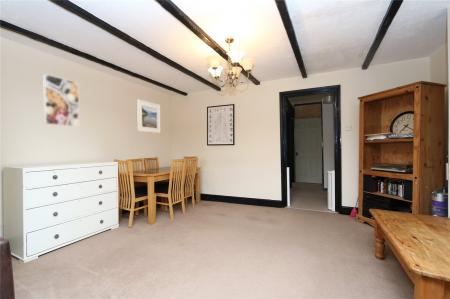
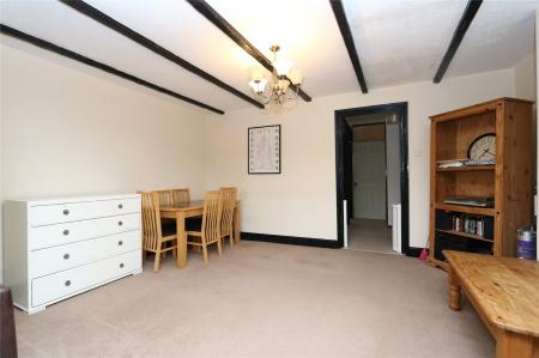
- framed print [42,73,80,128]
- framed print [136,98,161,134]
